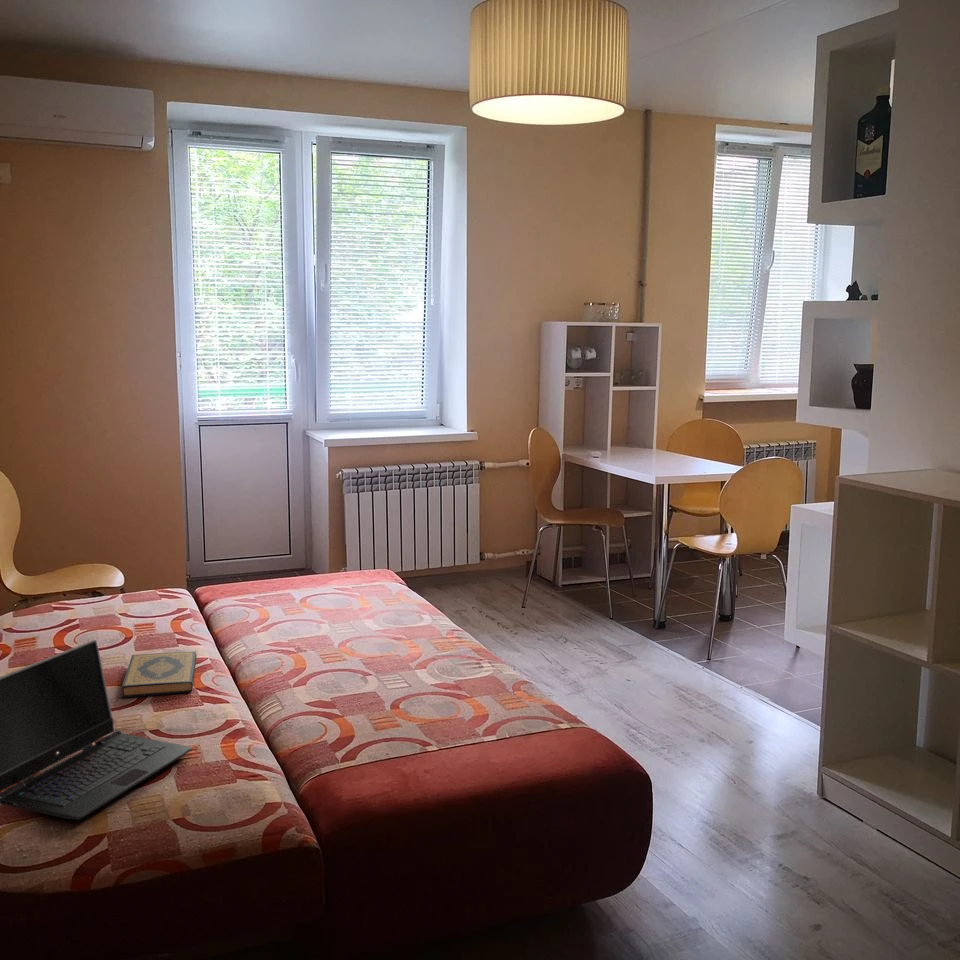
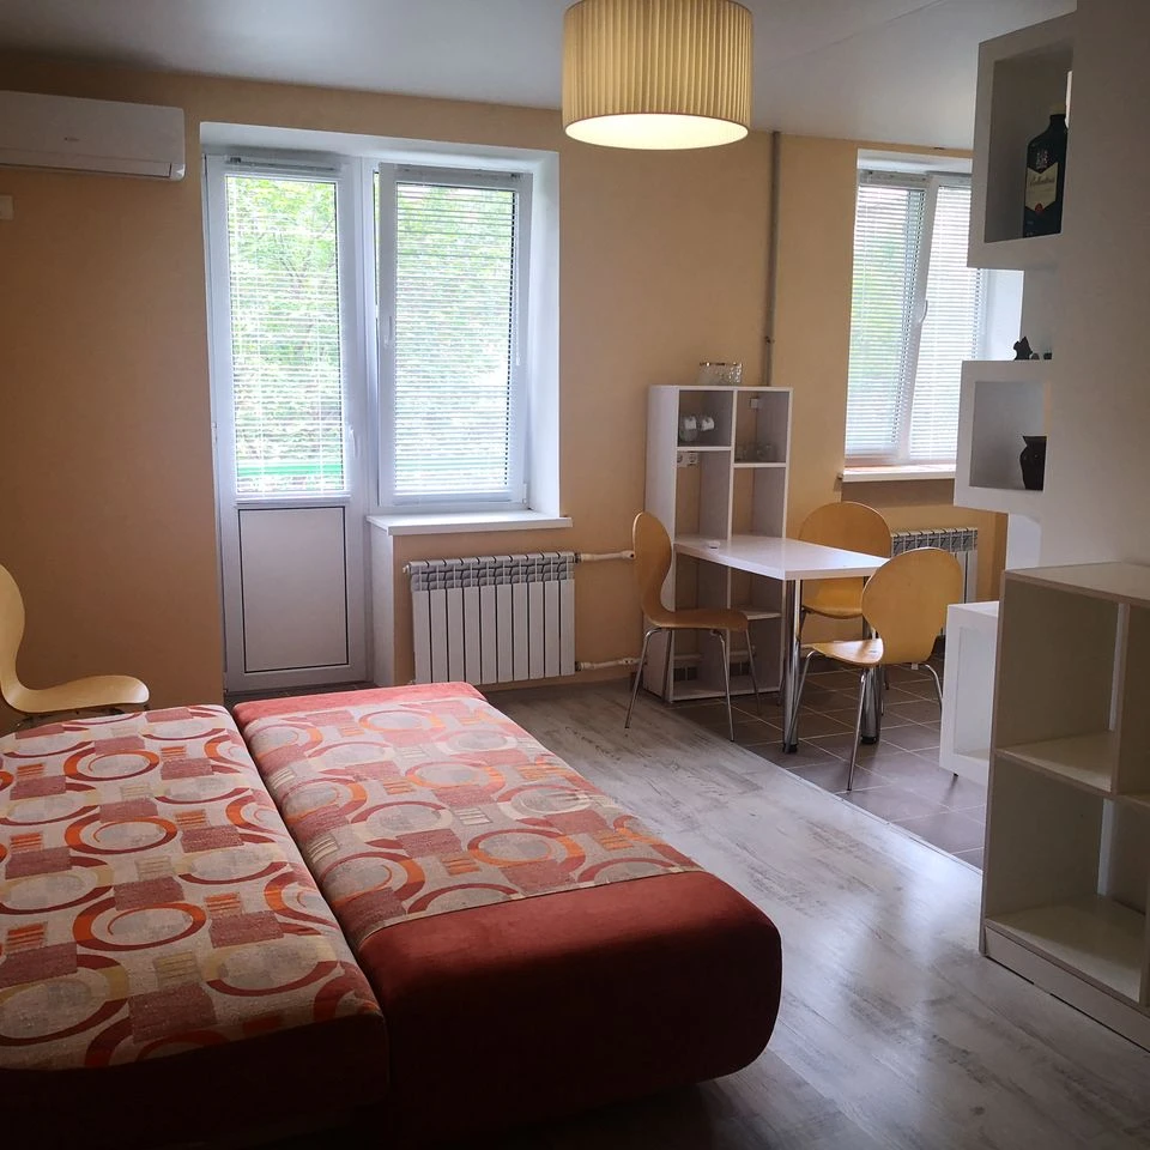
- laptop computer [0,639,193,821]
- hardback book [121,650,198,699]
